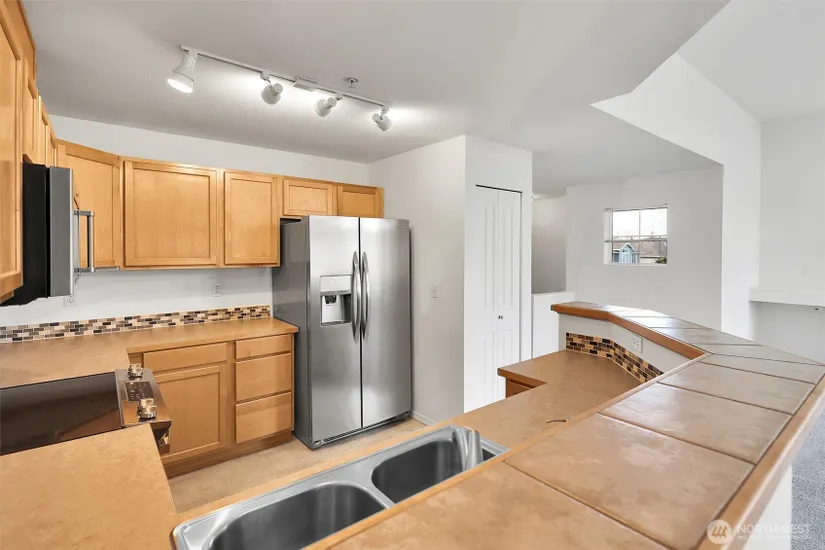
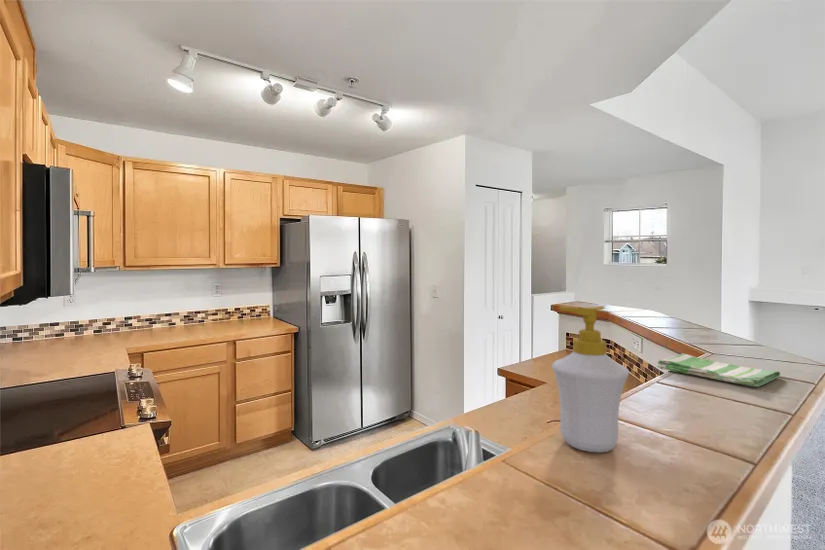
+ soap bottle [551,305,630,454]
+ dish towel [656,352,781,388]
